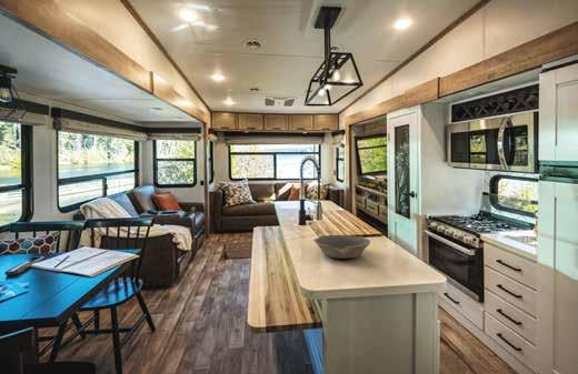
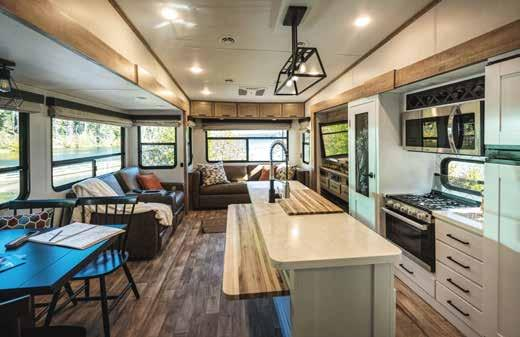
- bowl [312,234,371,260]
